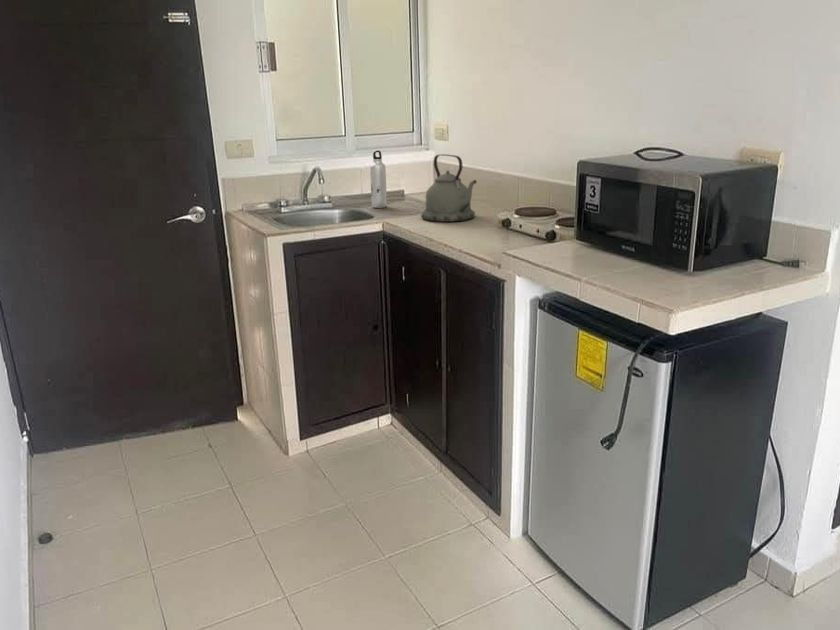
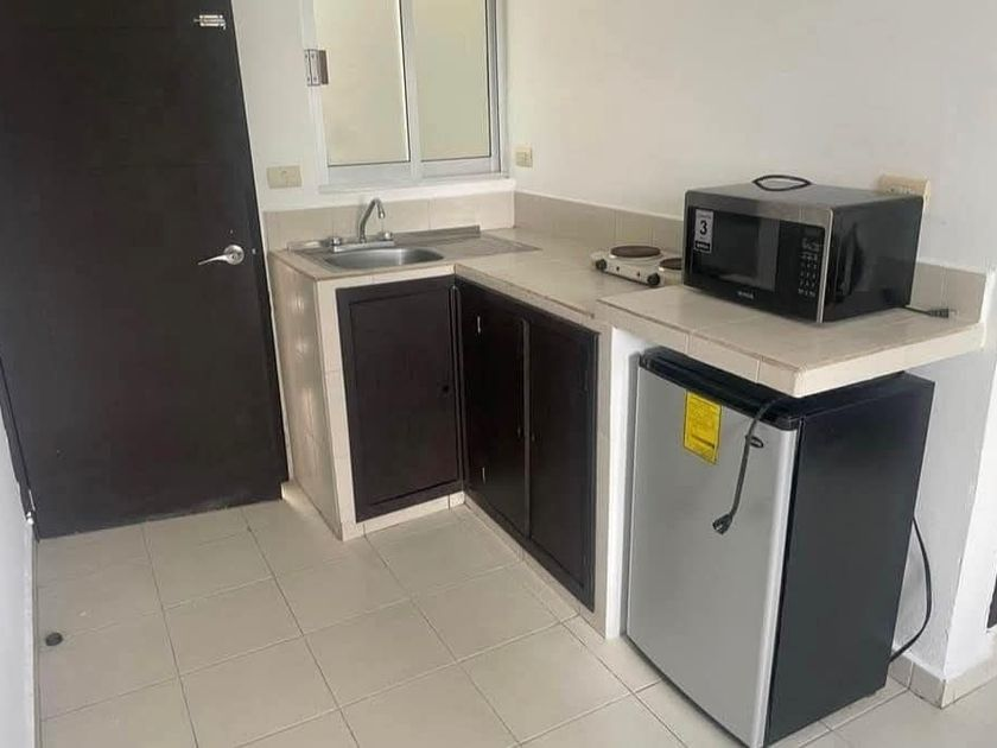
- kettle [420,153,477,223]
- water bottle [369,149,388,209]
